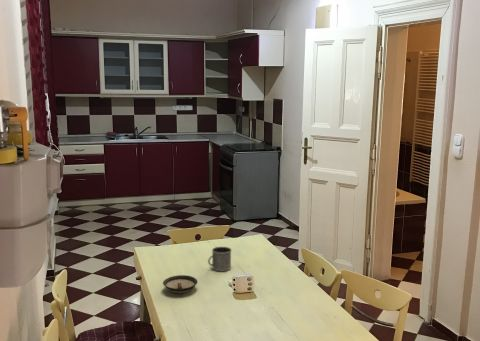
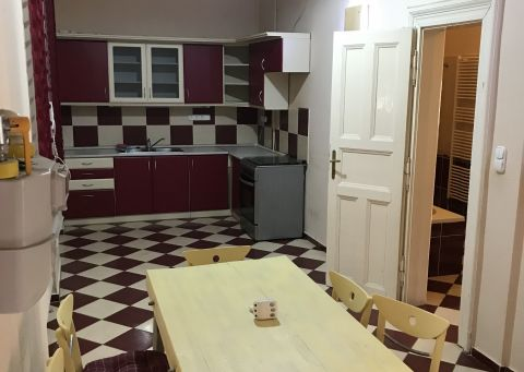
- saucer [162,274,198,294]
- mug [207,246,233,272]
